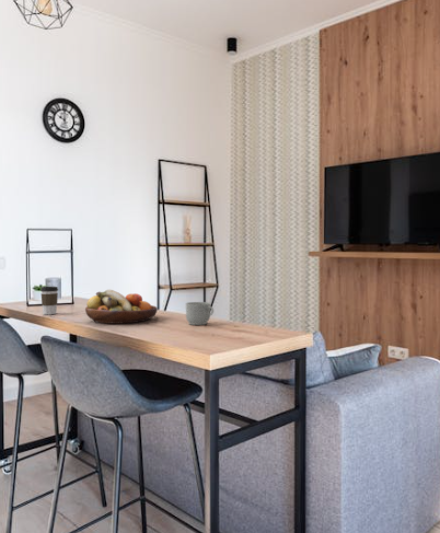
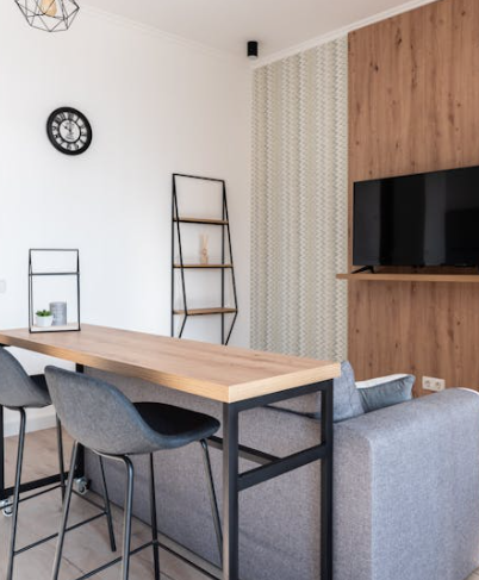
- mug [185,301,215,326]
- fruit bowl [84,289,159,325]
- coffee cup [39,286,59,315]
